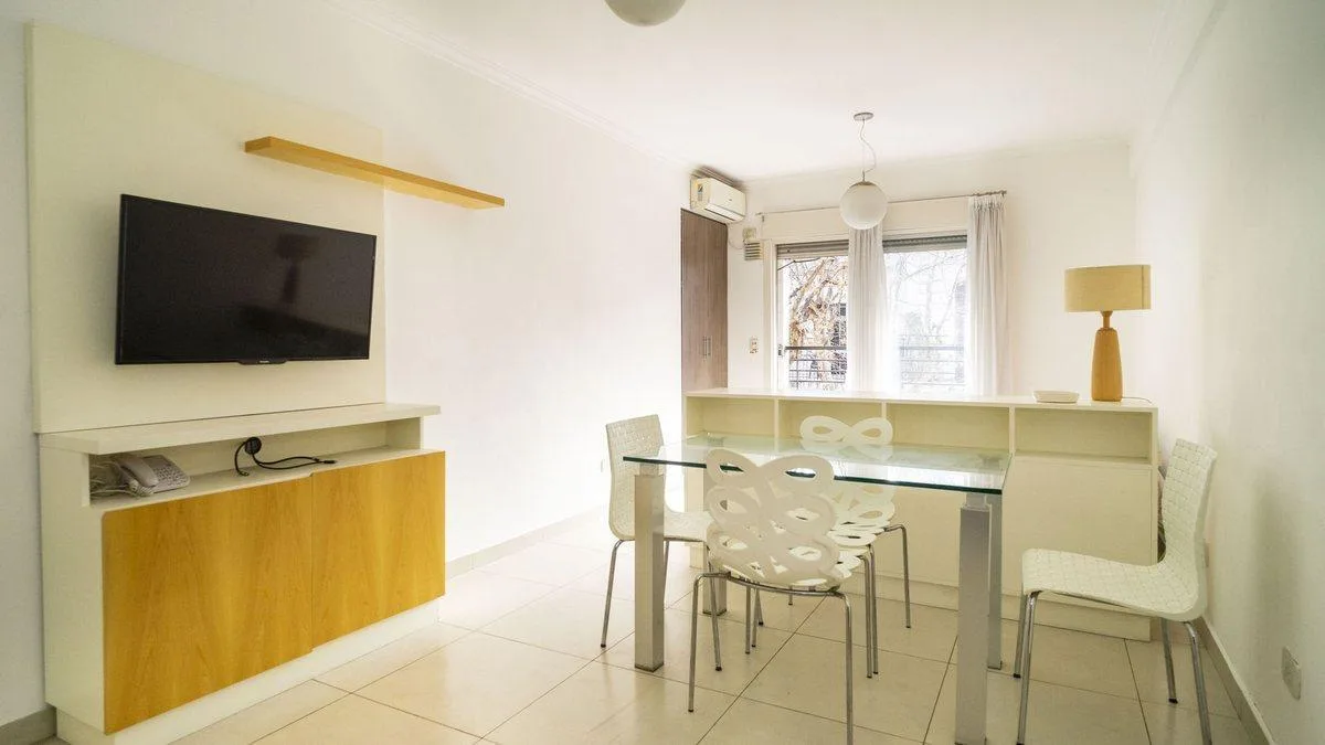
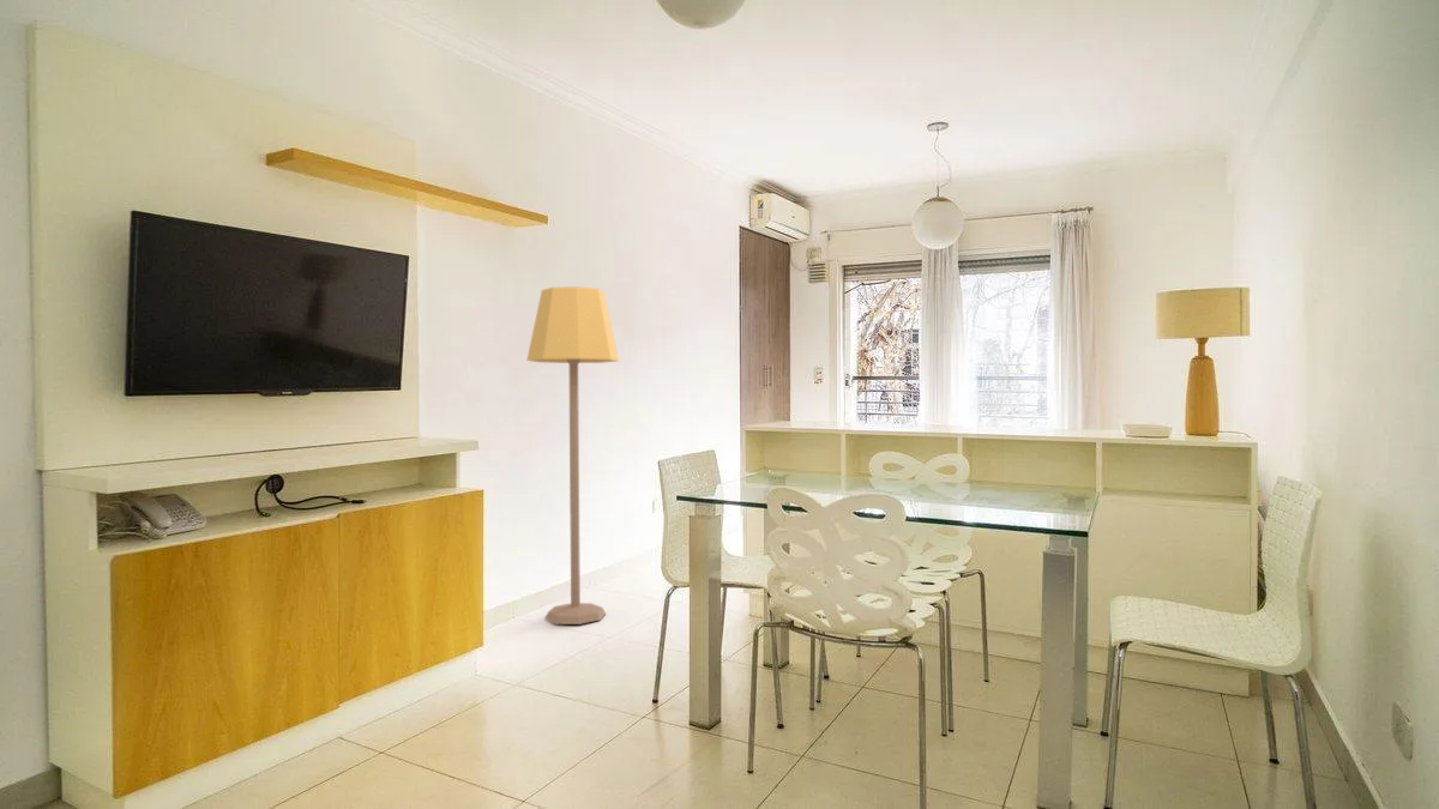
+ lamp [525,285,620,626]
